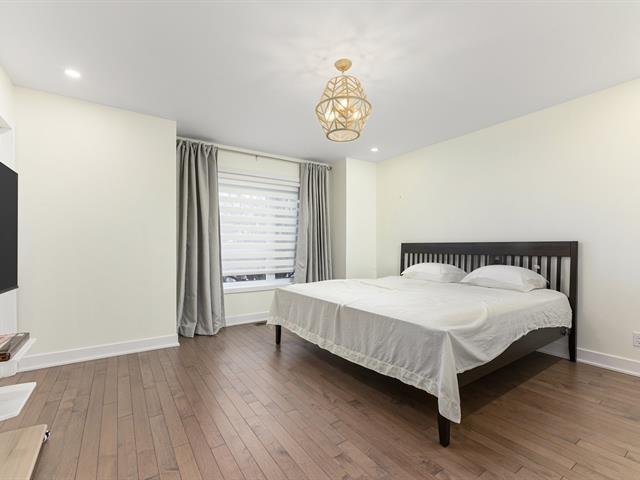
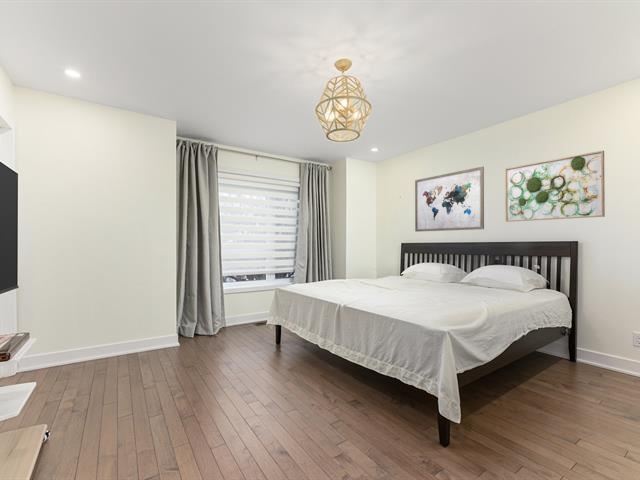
+ wall art [414,166,485,233]
+ wall art [504,150,606,223]
